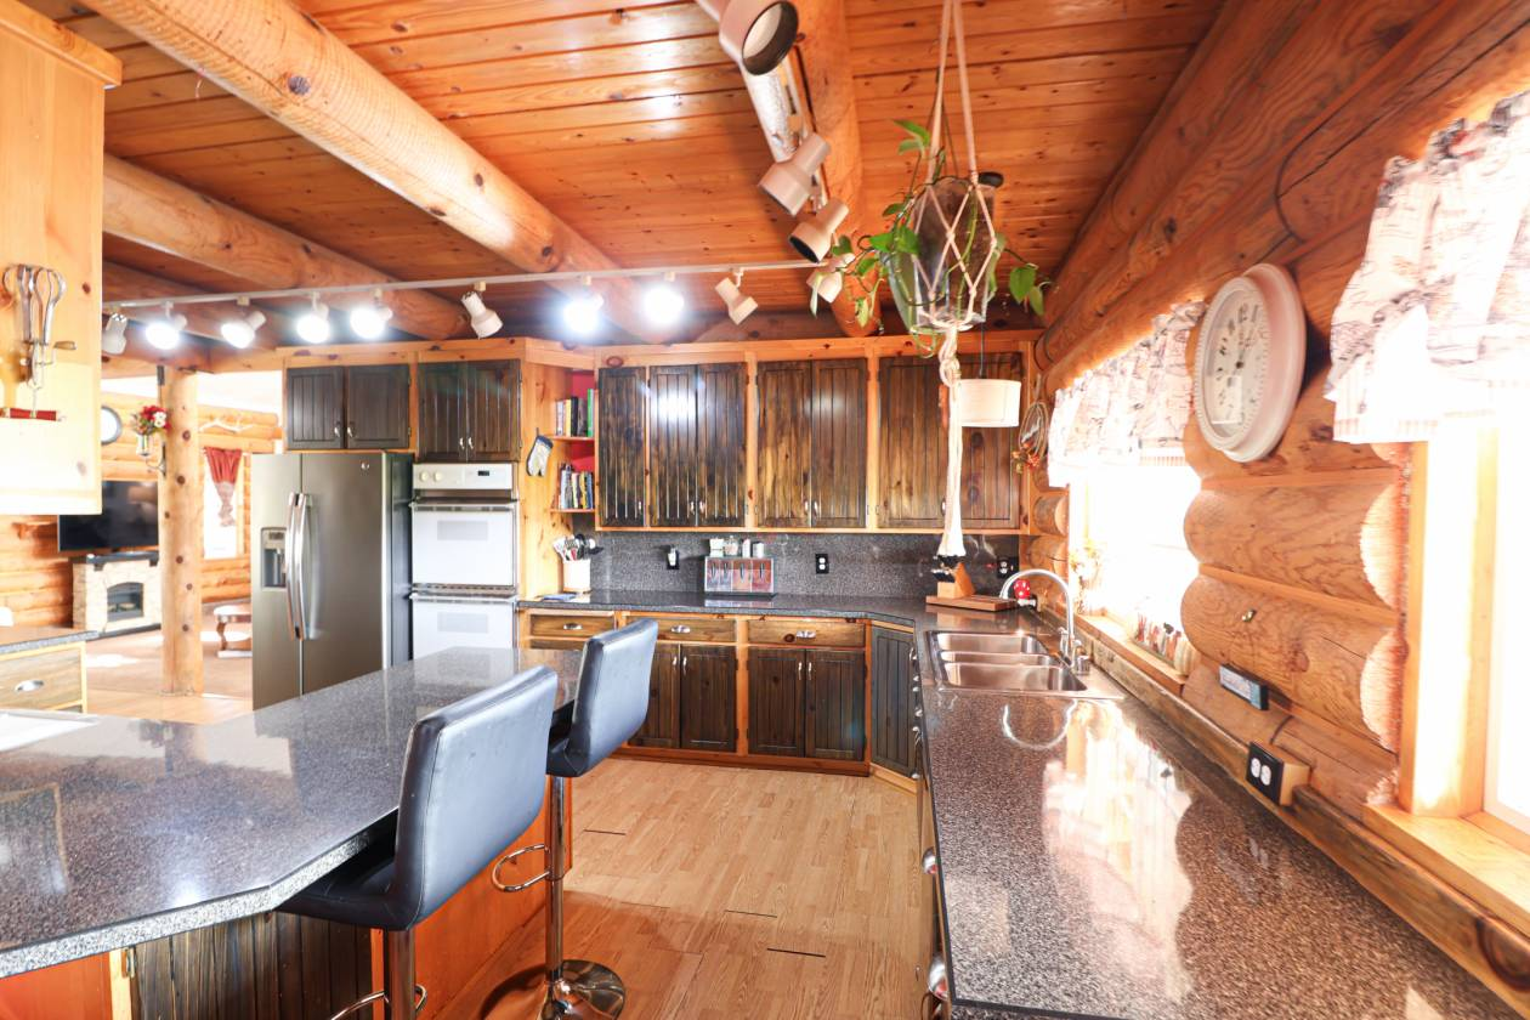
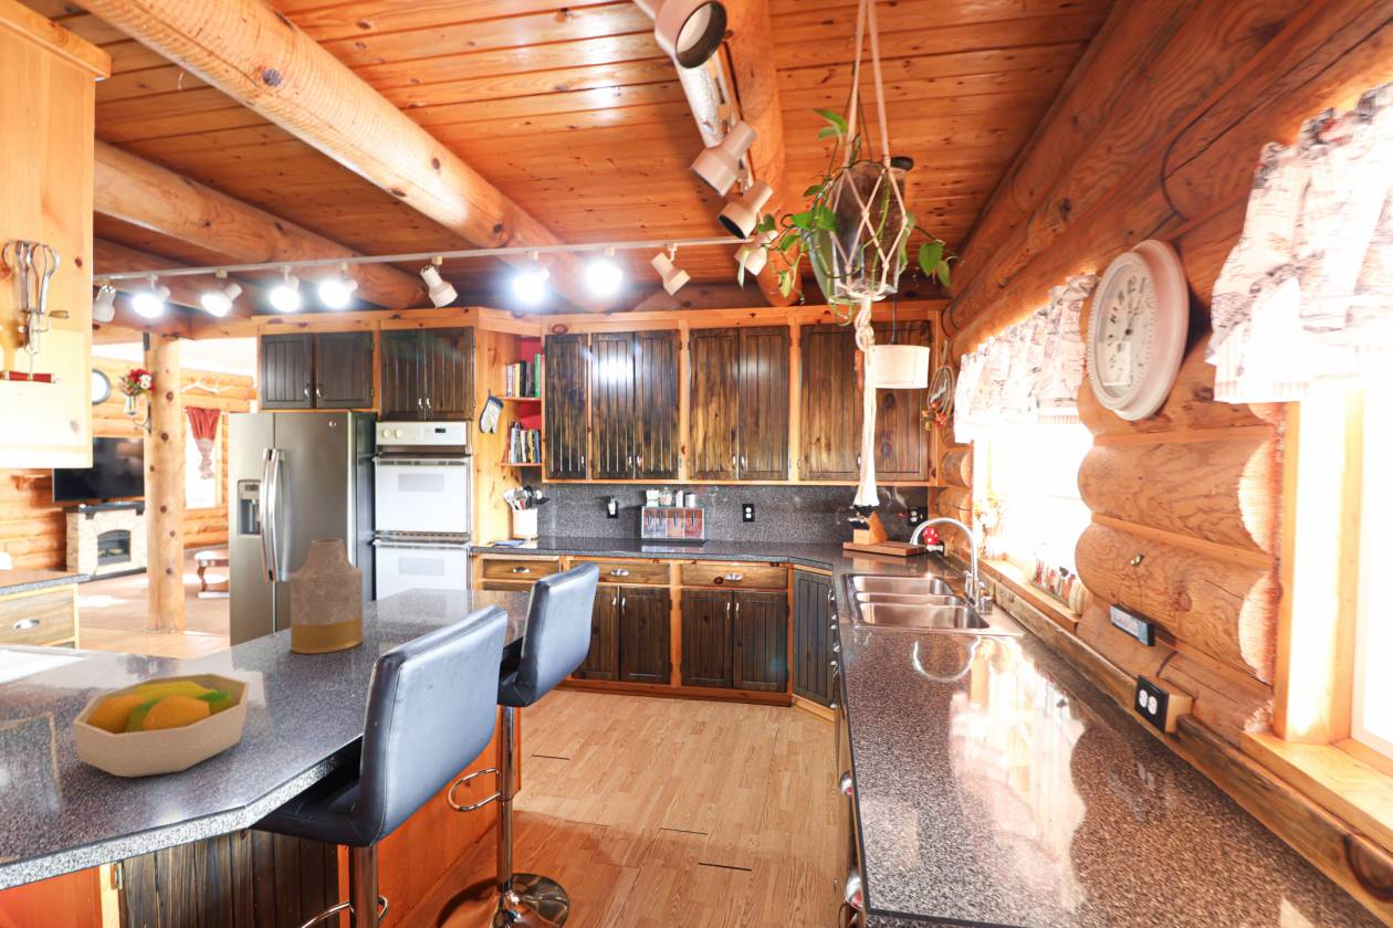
+ fruit bowl [71,672,251,779]
+ vase [290,538,364,655]
